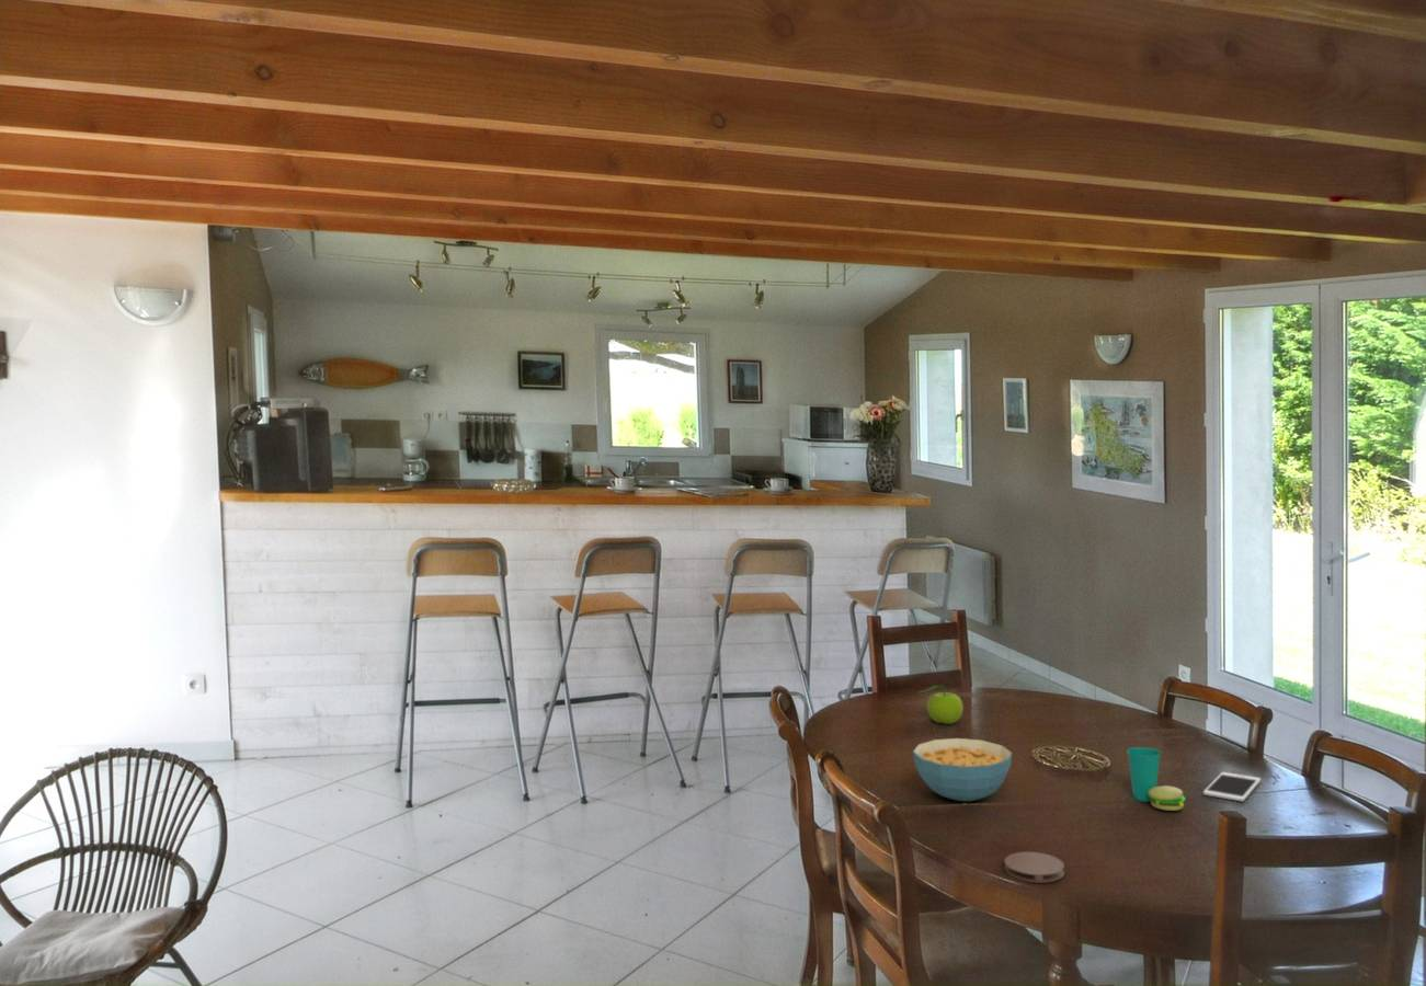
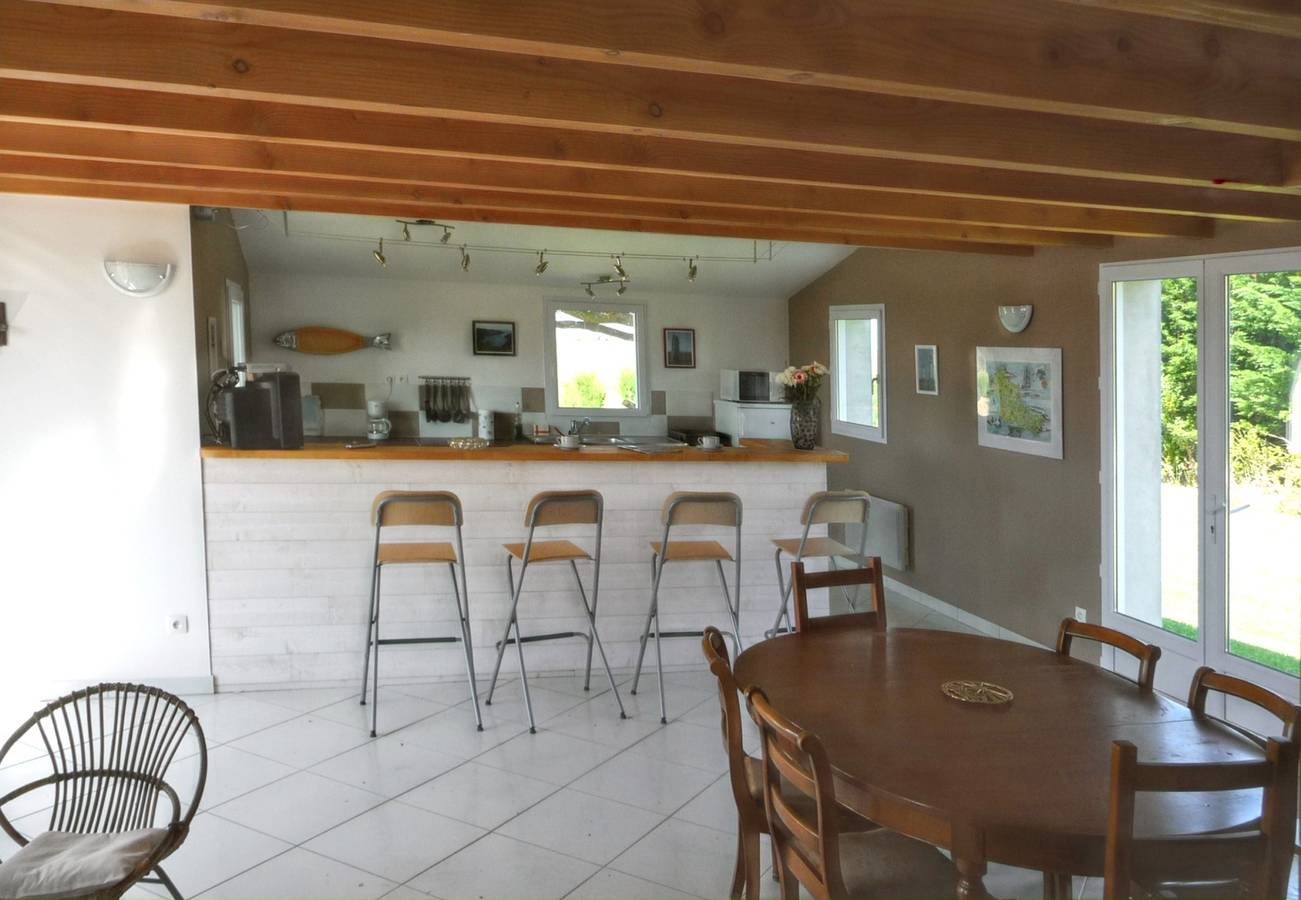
- cell phone [1202,771,1262,802]
- cereal bowl [912,737,1013,802]
- fruit [915,684,963,725]
- cup [1126,746,1186,812]
- coaster [1003,851,1065,884]
